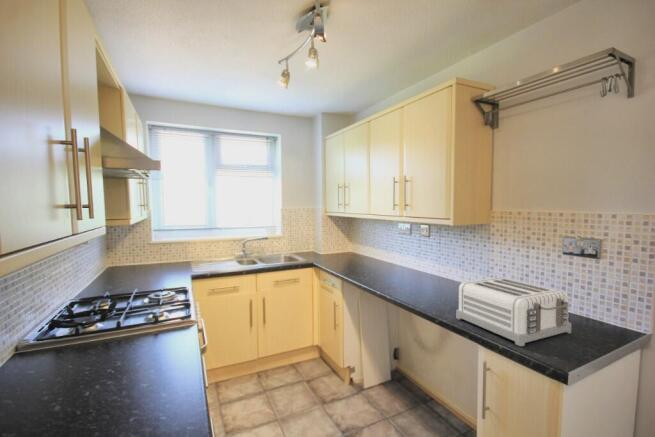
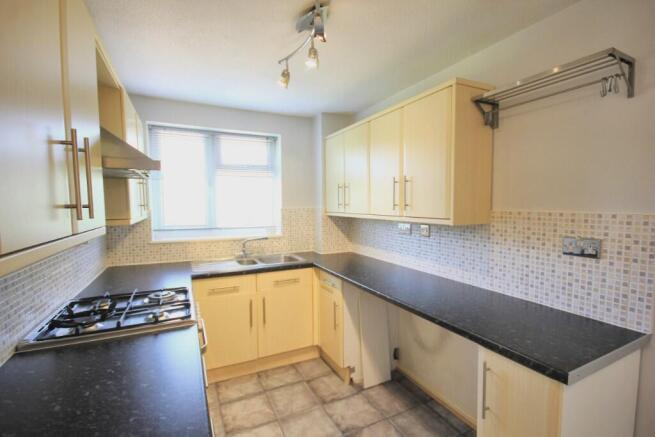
- toaster [455,276,572,347]
